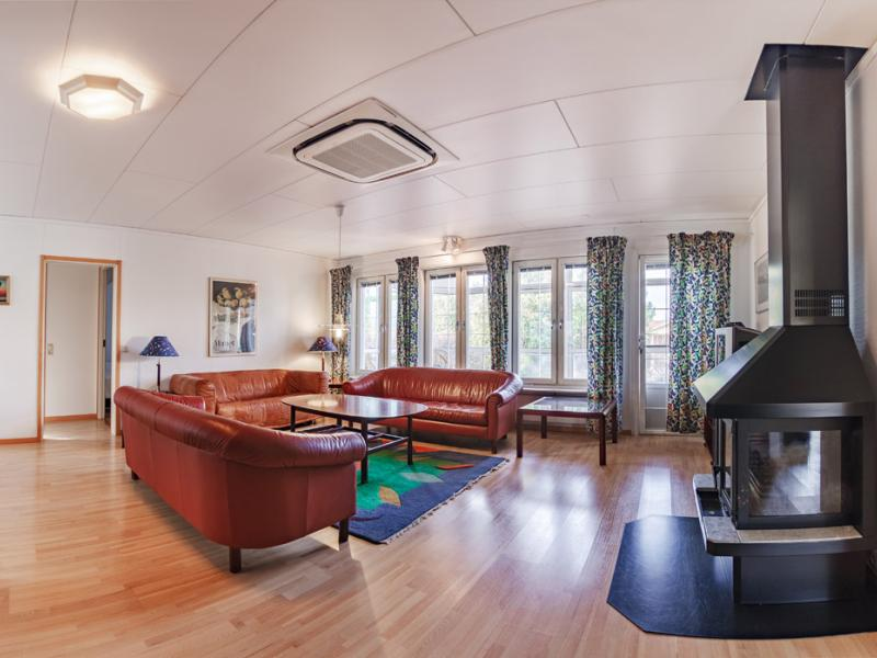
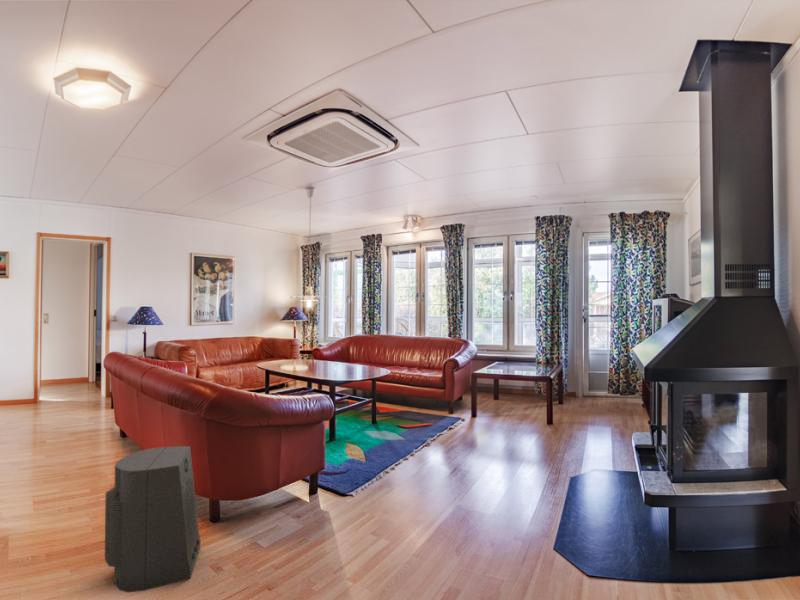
+ fan [104,445,201,593]
